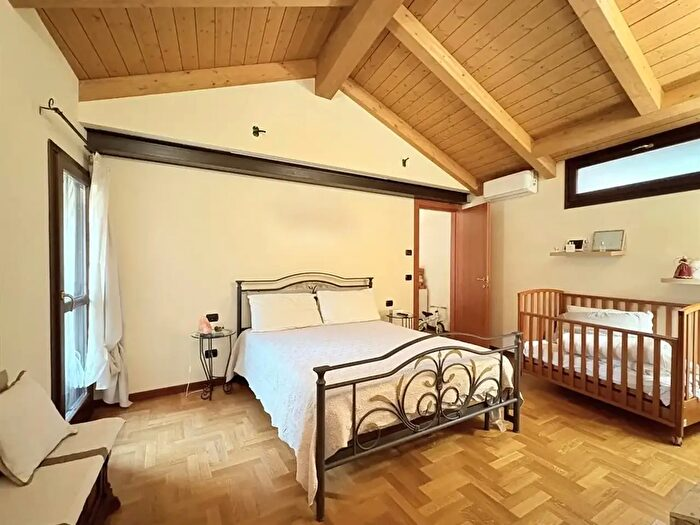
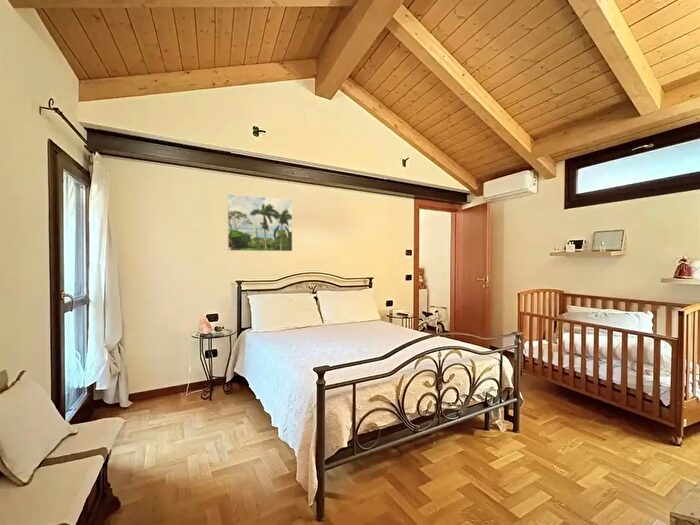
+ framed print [226,193,293,252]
